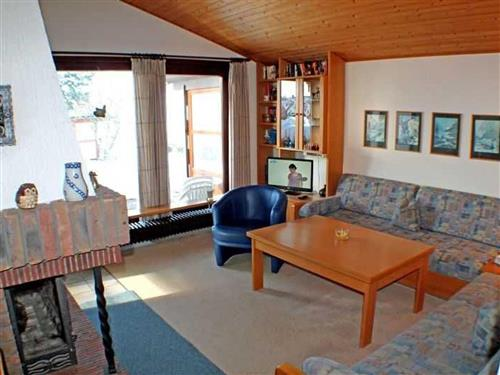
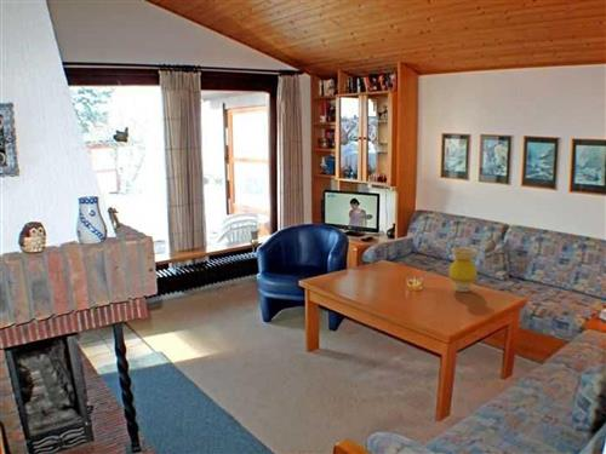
+ vase [448,246,478,293]
